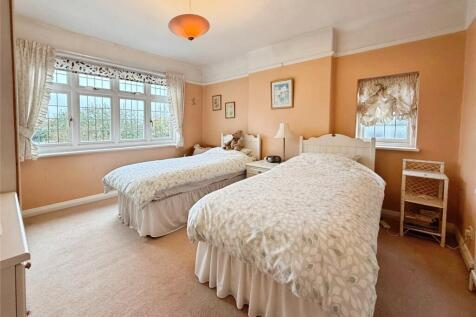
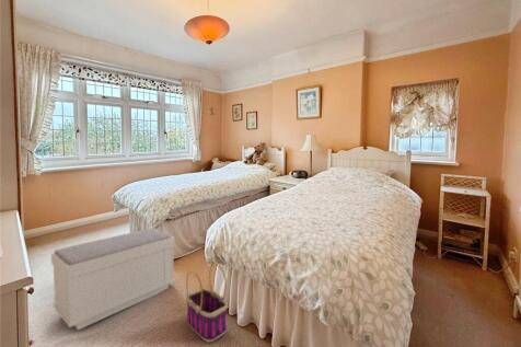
+ bench [50,228,176,331]
+ basket [185,263,229,344]
